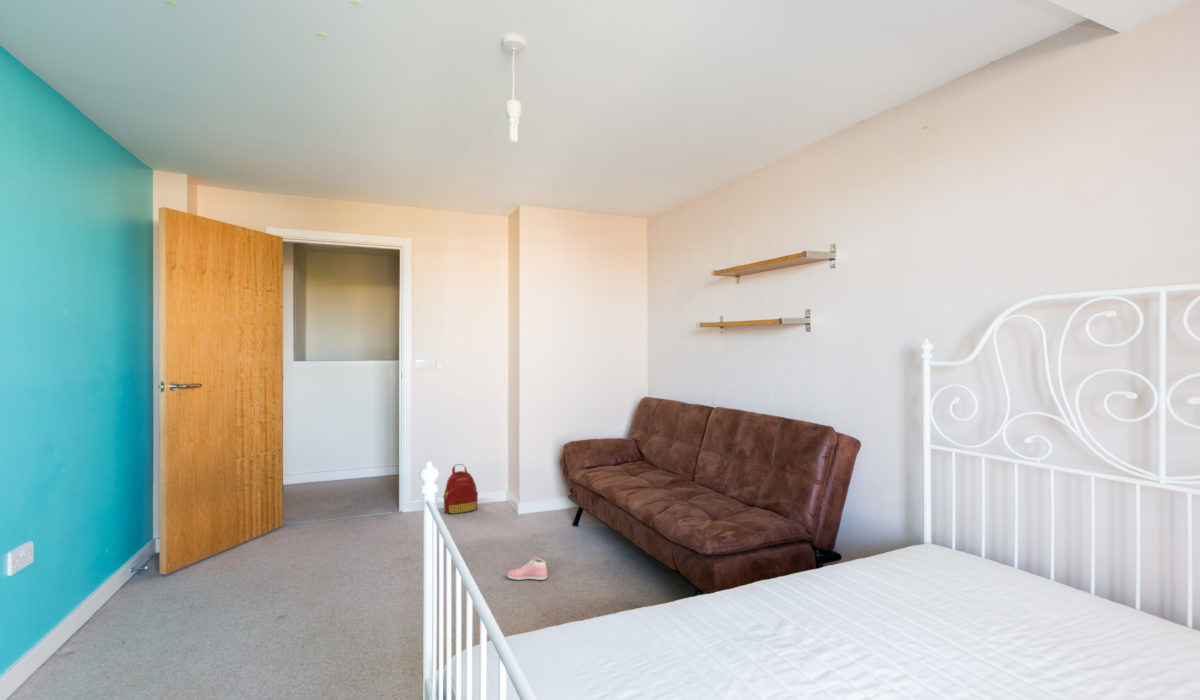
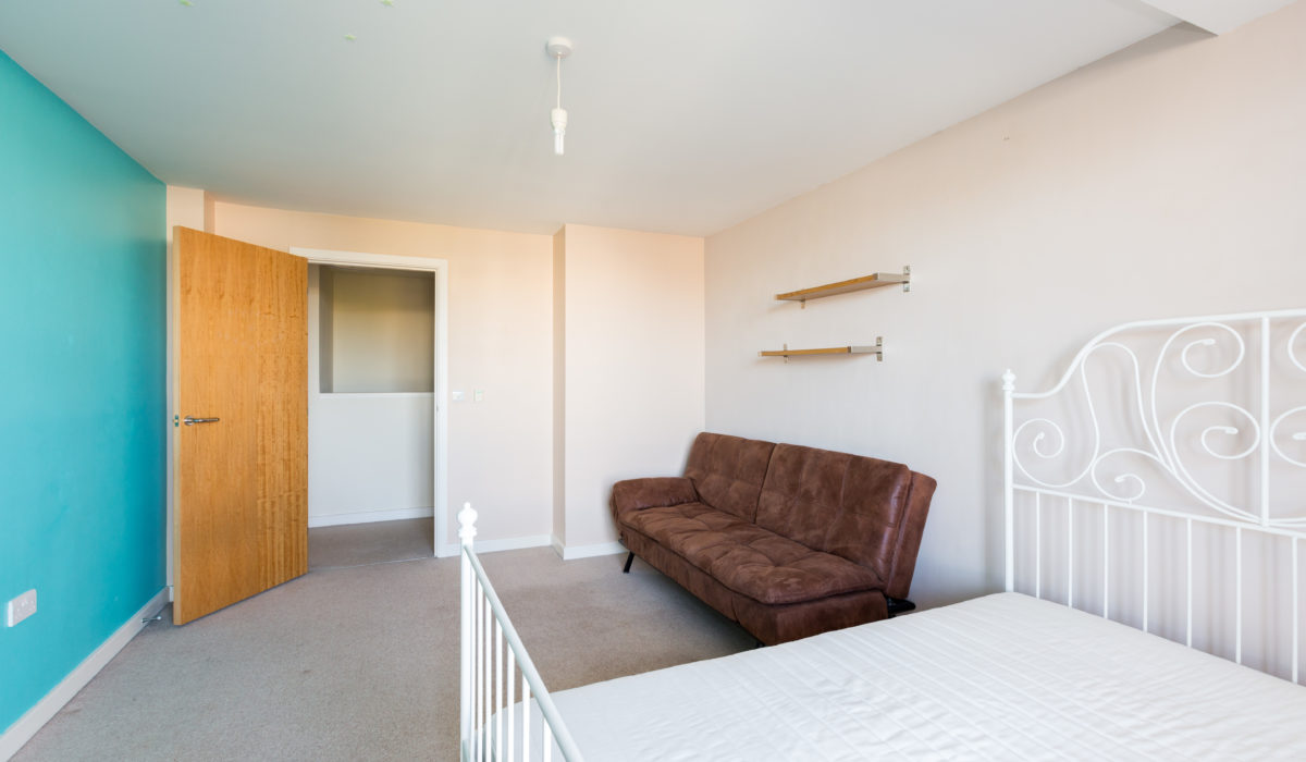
- sneaker [507,556,548,581]
- backpack [442,463,479,515]
